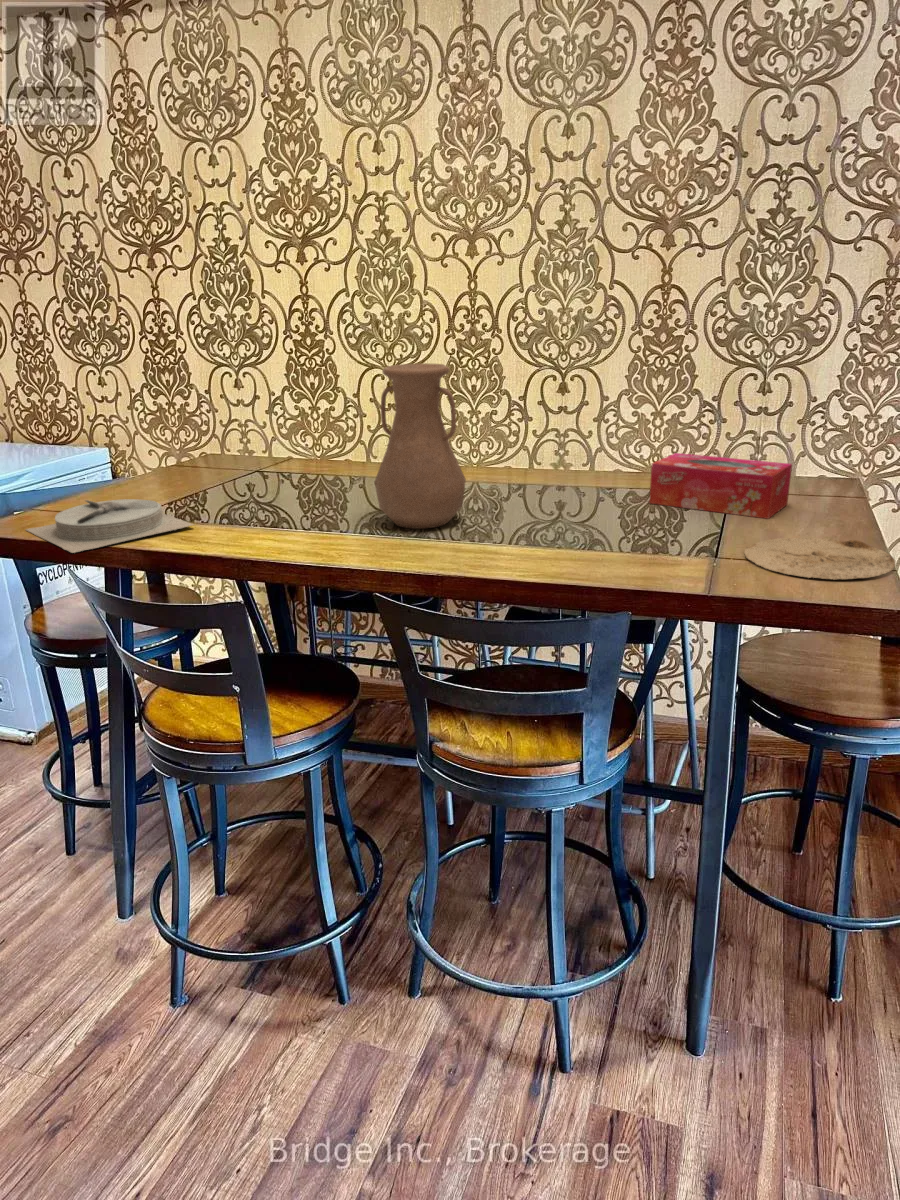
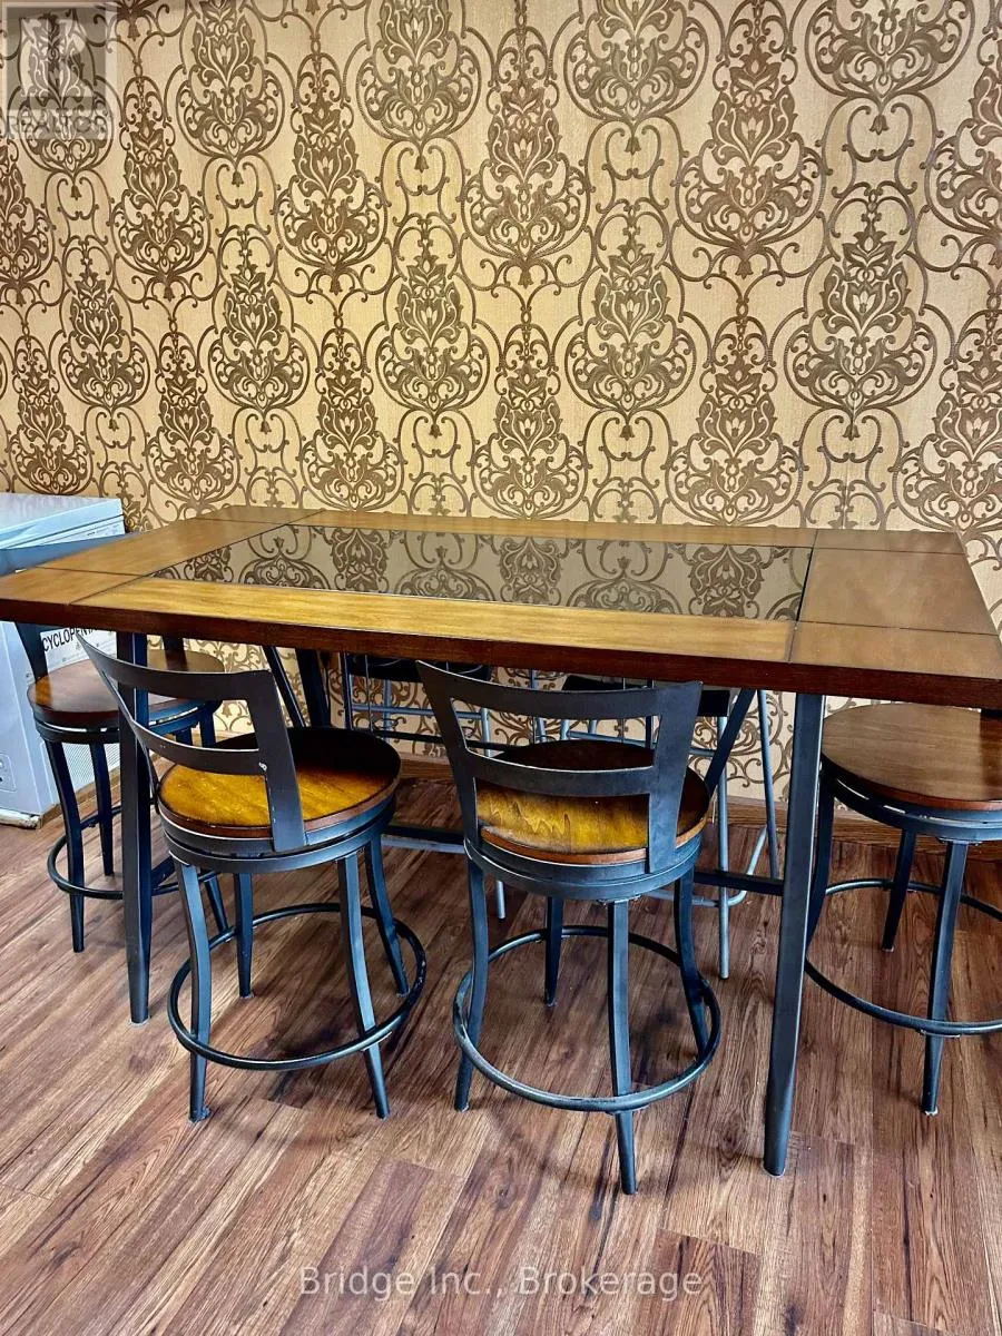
- plate [25,498,196,554]
- plate [743,537,897,580]
- vase [373,362,467,530]
- tissue box [648,452,793,520]
